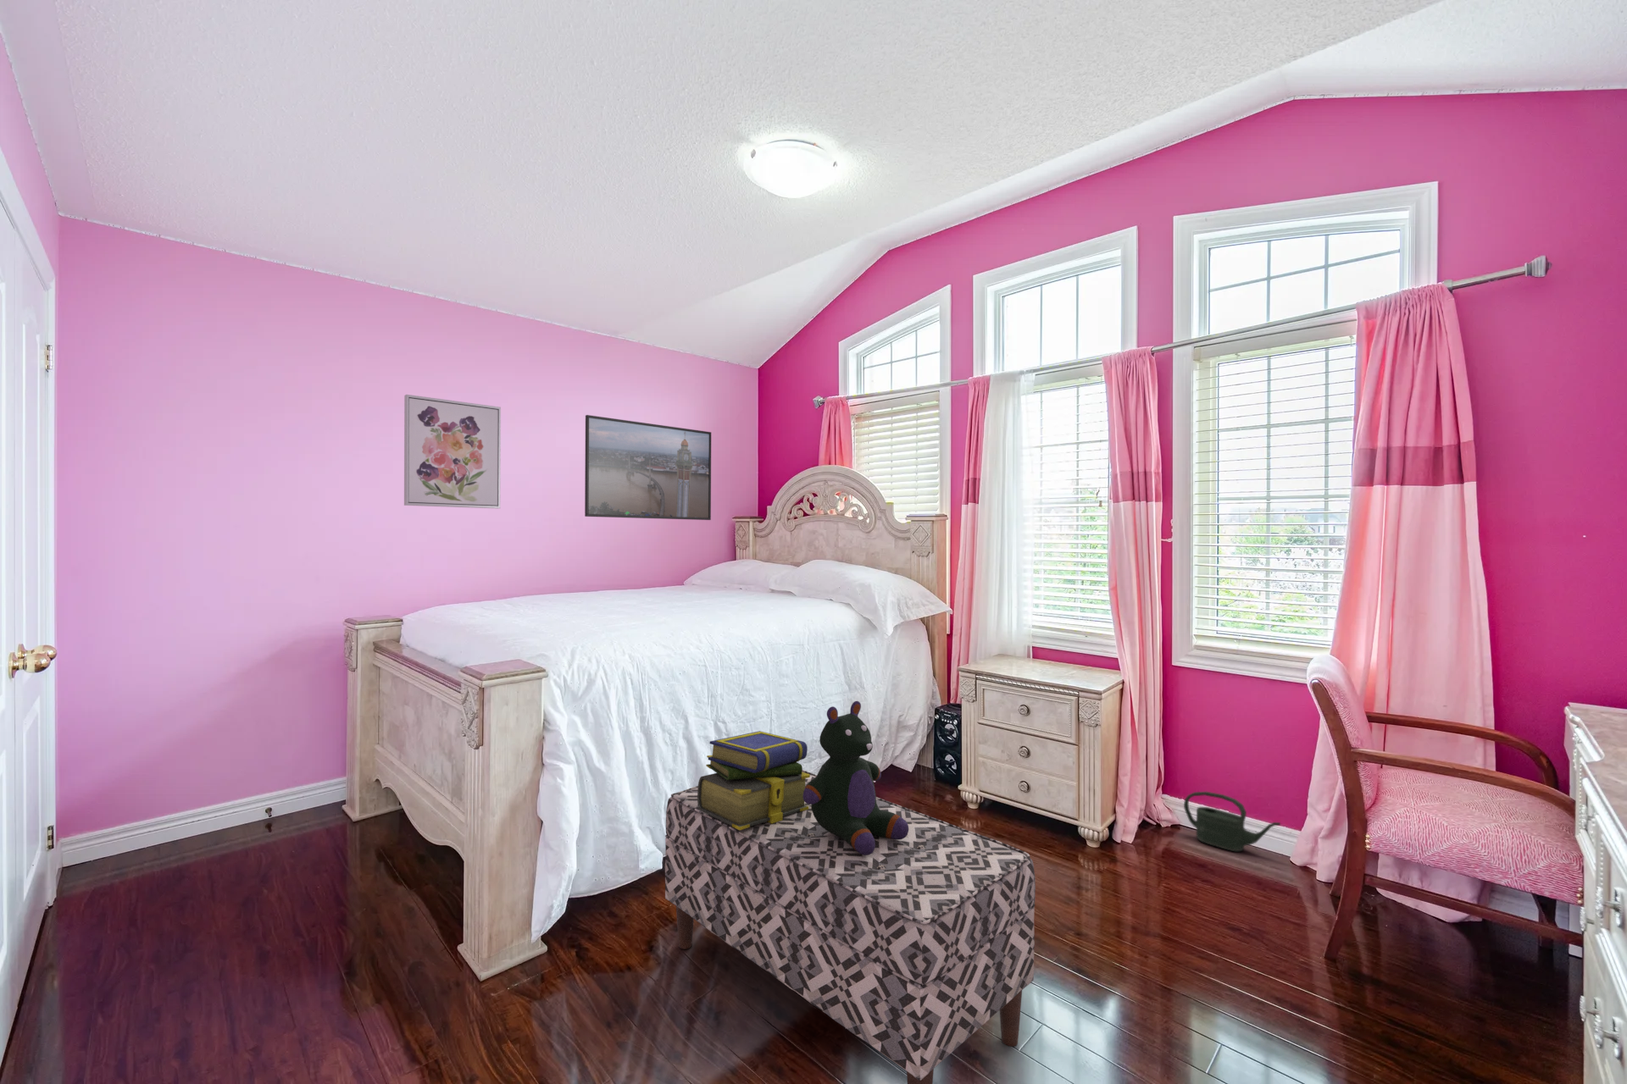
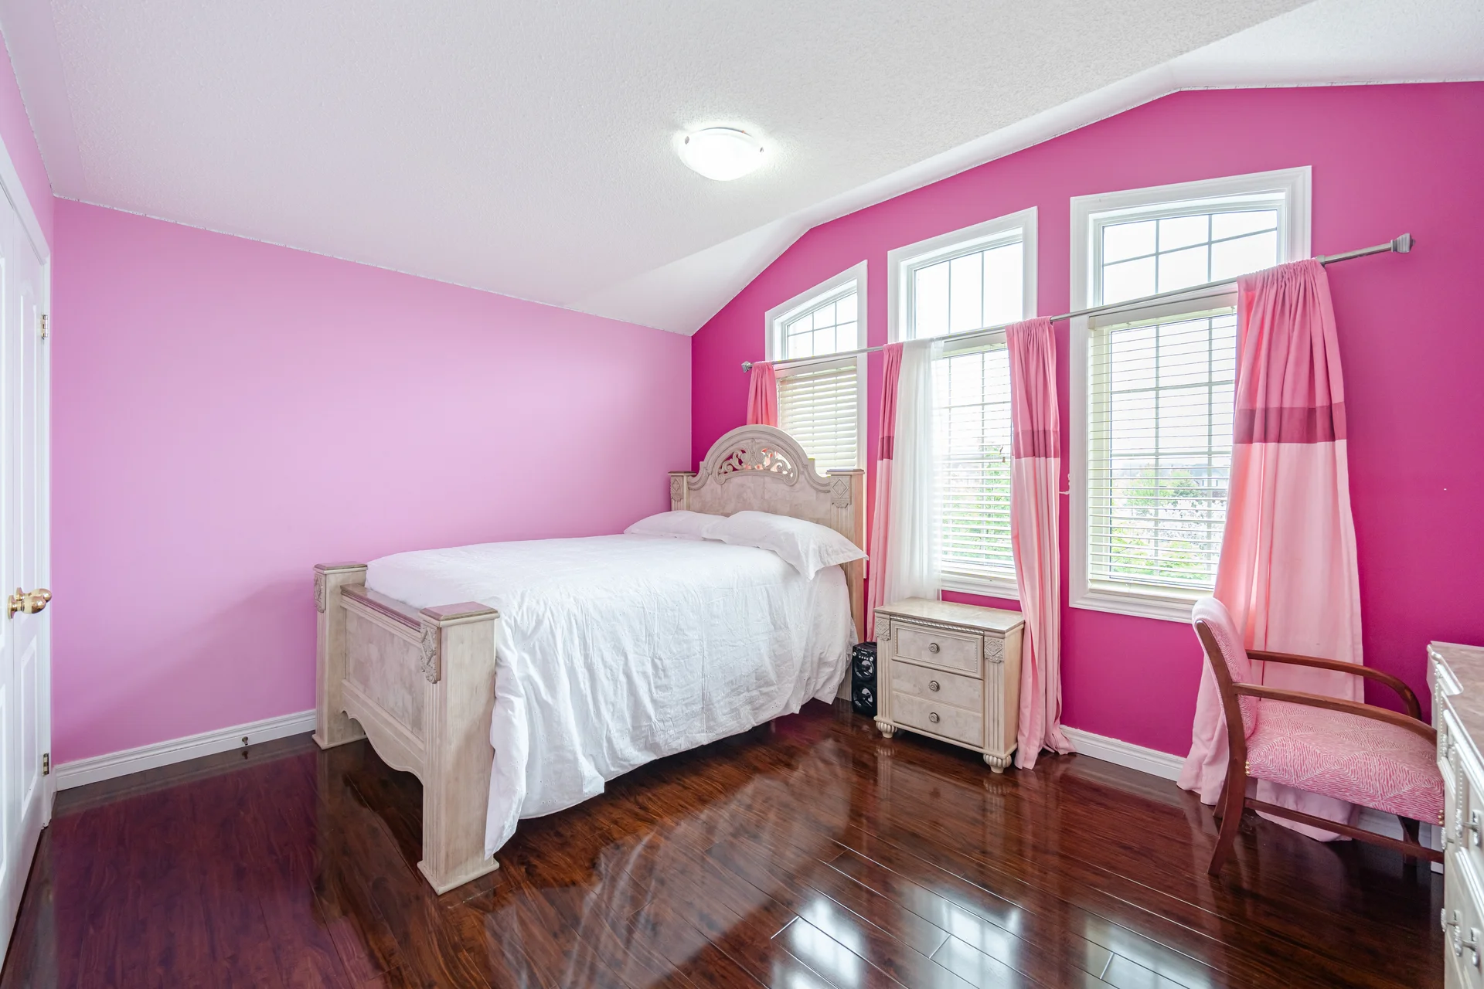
- wall art [403,393,501,509]
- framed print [583,414,712,520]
- stuffed bear [804,700,908,855]
- stack of books [697,730,810,830]
- bench [665,769,1036,1084]
- watering can [1183,791,1281,853]
